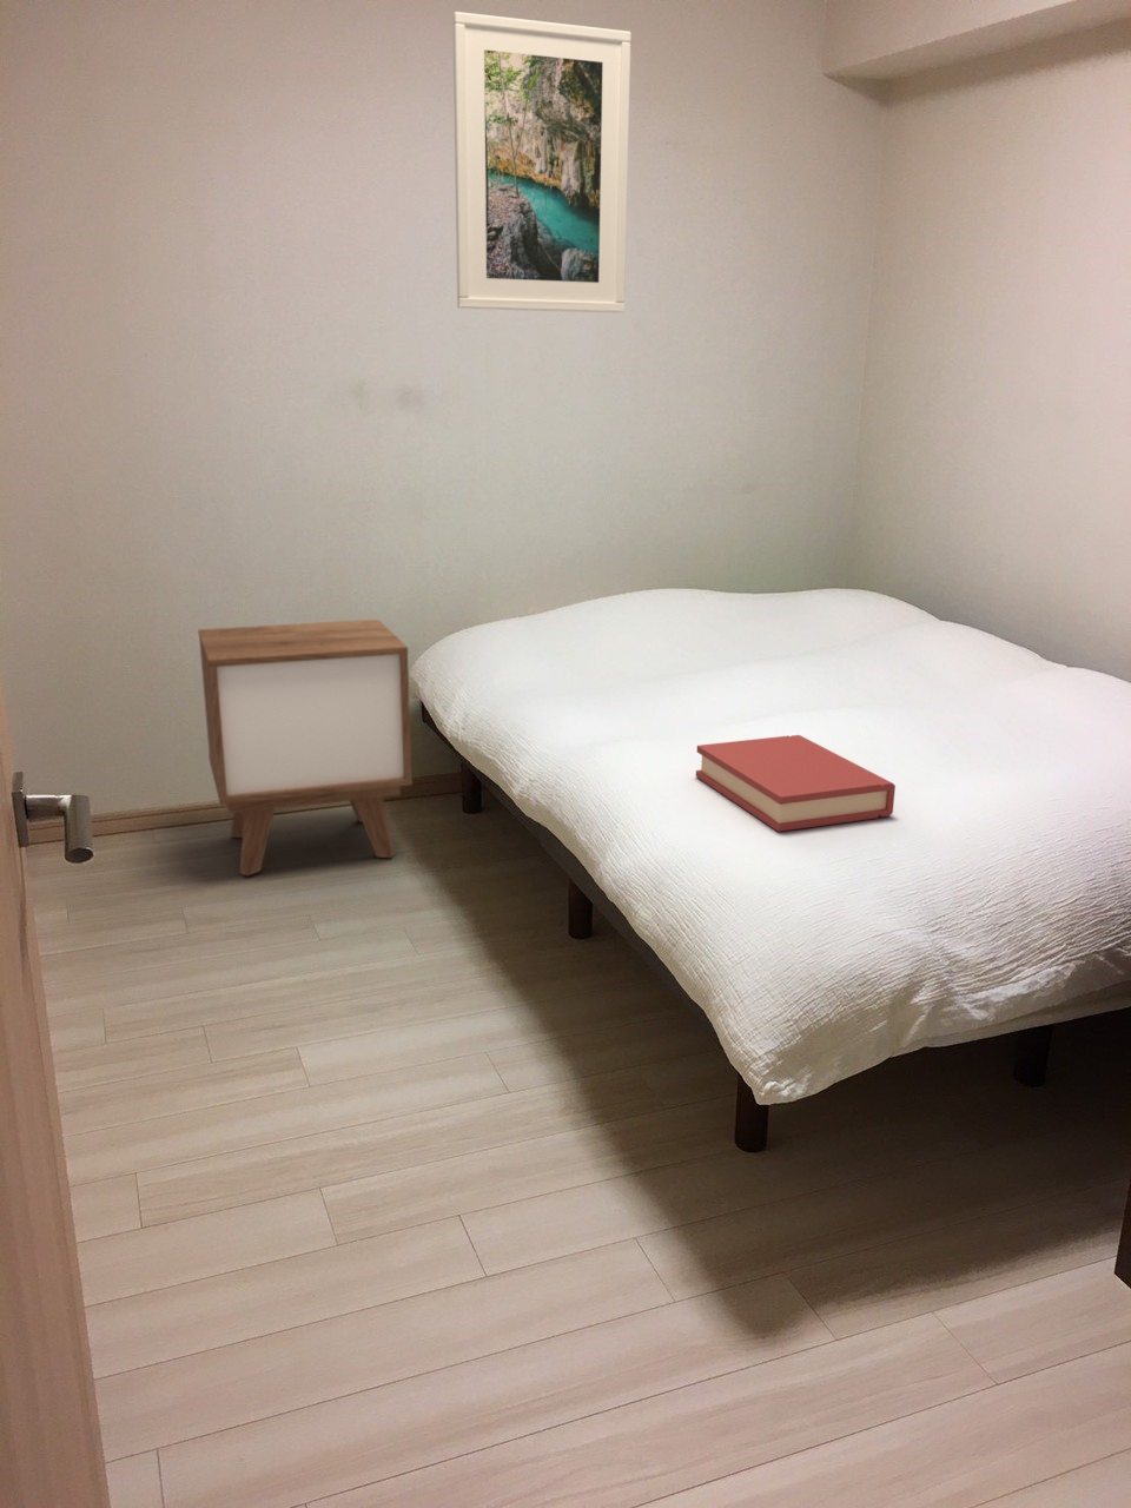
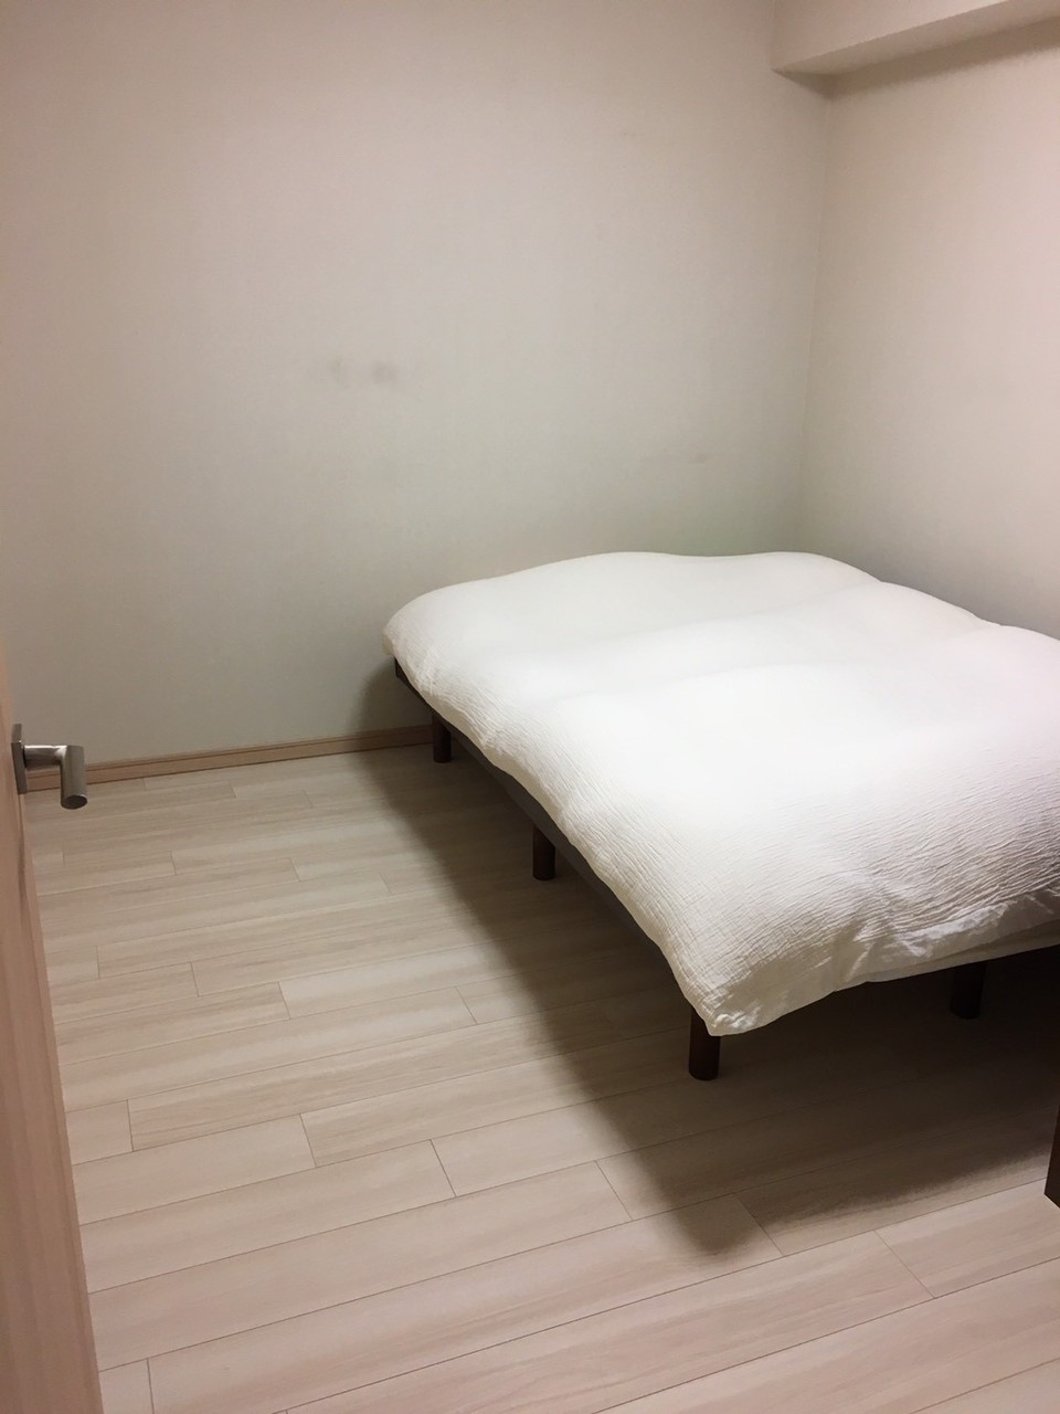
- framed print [451,11,632,315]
- nightstand [197,619,413,876]
- hardback book [695,734,897,832]
